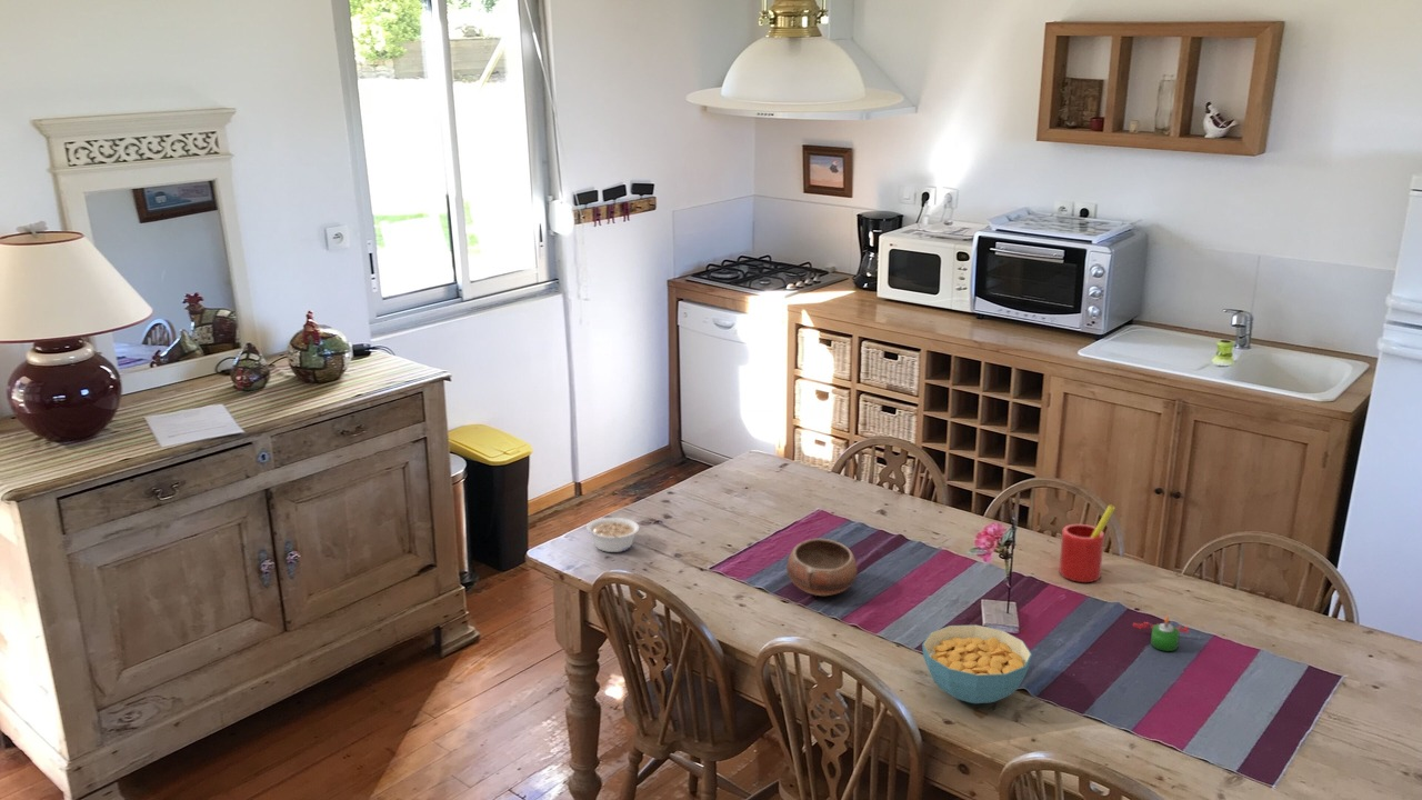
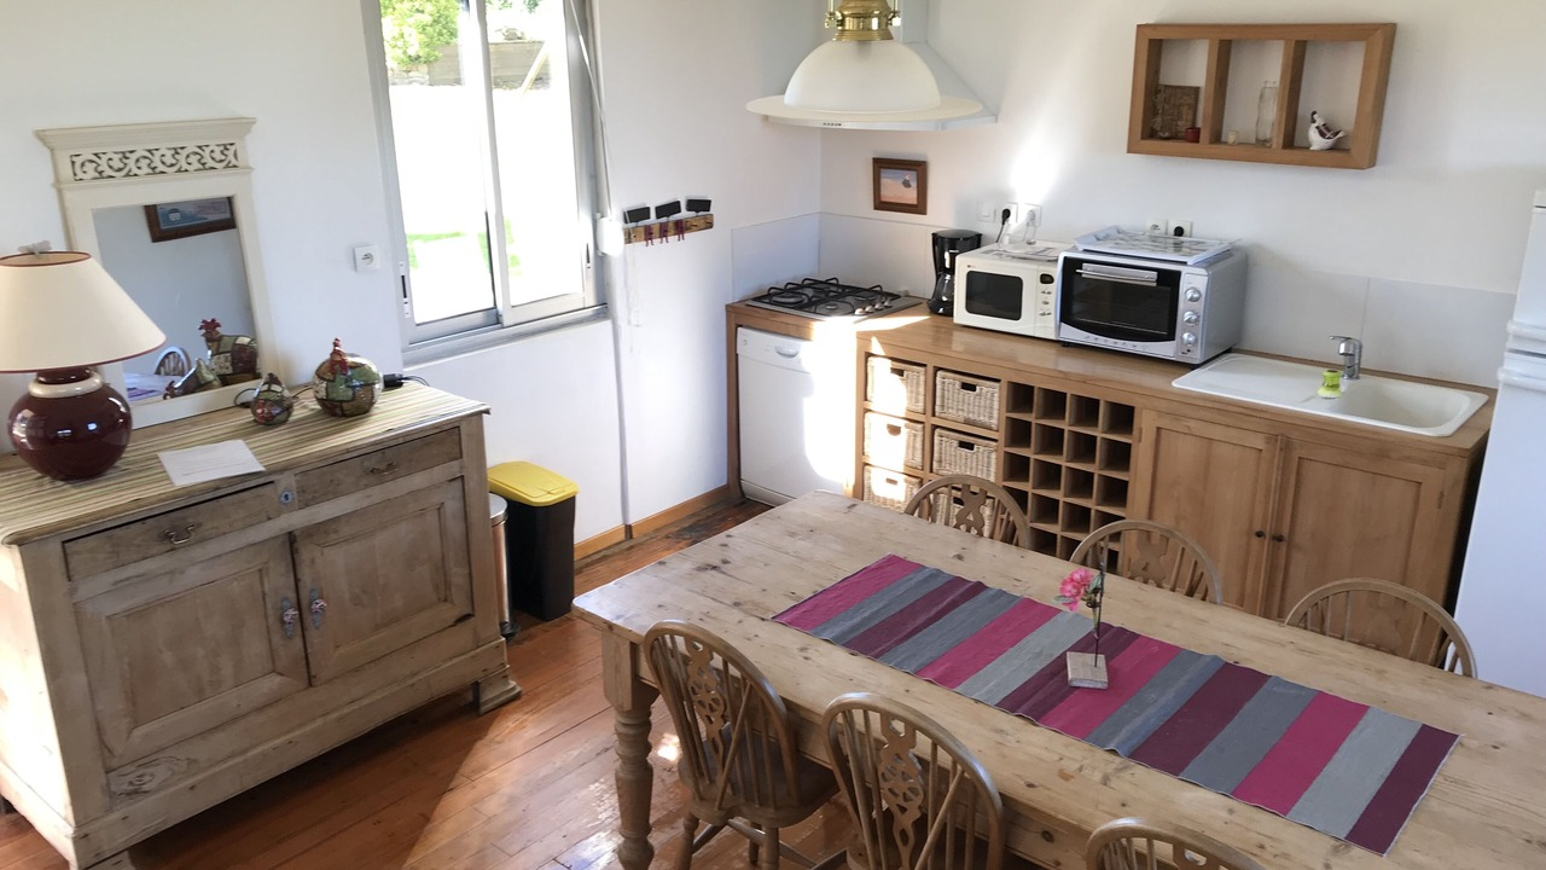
- straw [1059,503,1116,583]
- bowl [785,538,859,597]
- cereal bowl [921,623,1033,704]
- legume [585,517,640,553]
- candle [1132,614,1190,652]
